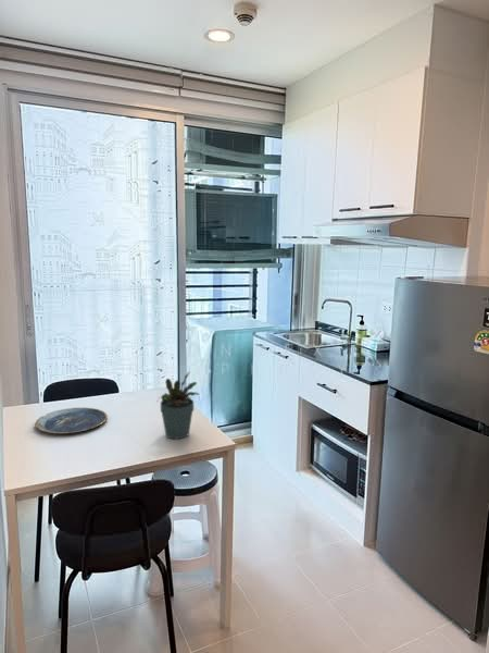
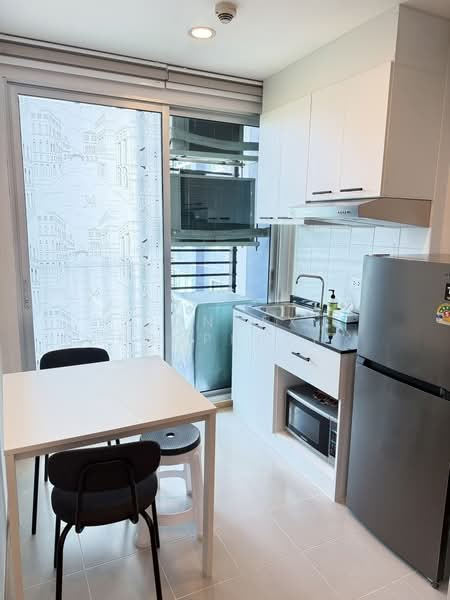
- plate [34,407,109,435]
- potted plant [156,370,200,440]
